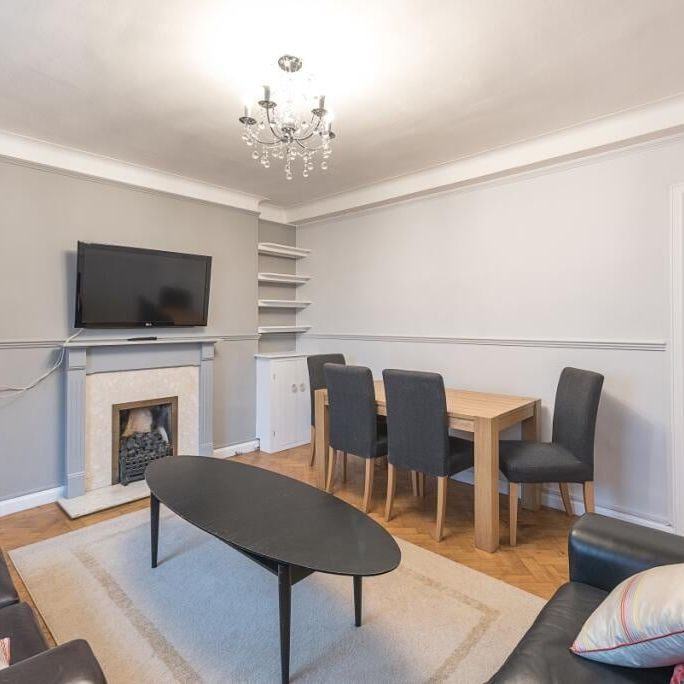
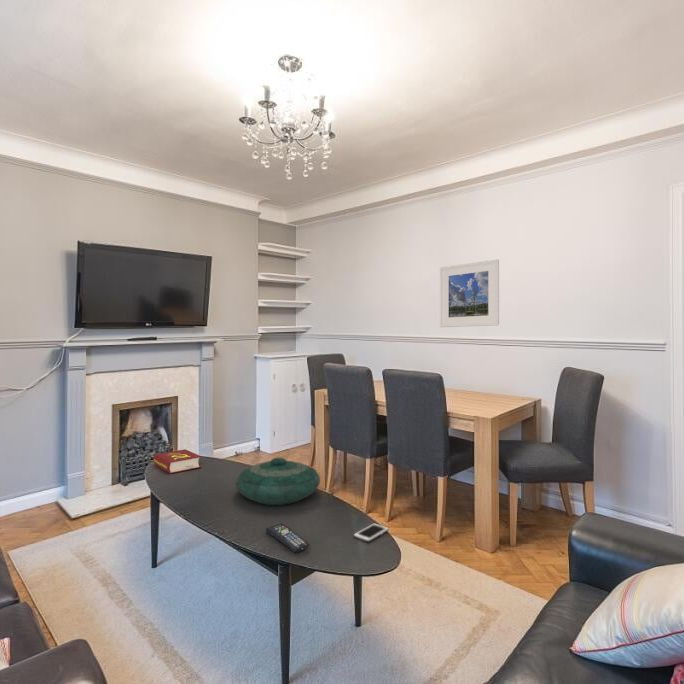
+ remote control [265,522,311,553]
+ decorative bowl [235,457,321,506]
+ cell phone [352,522,390,543]
+ book [152,448,203,474]
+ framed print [439,258,500,328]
